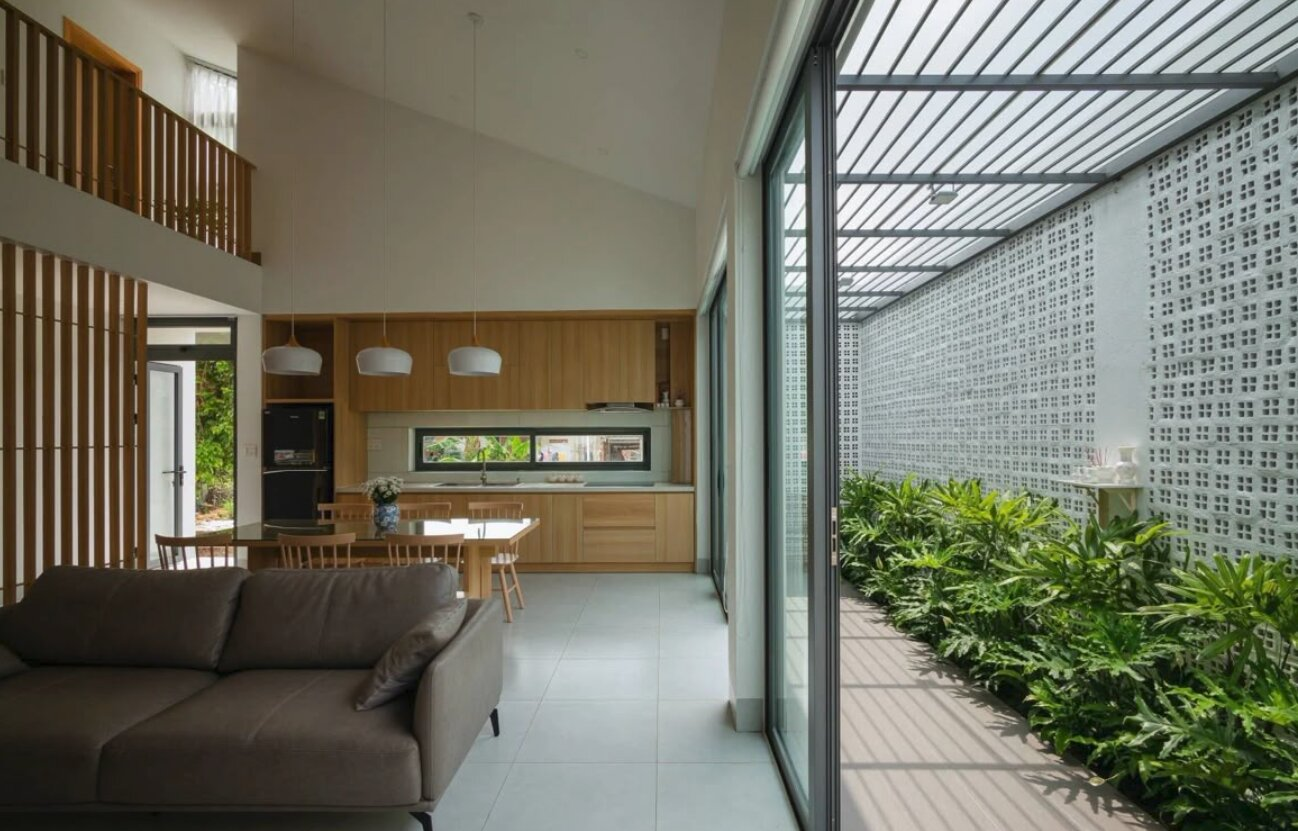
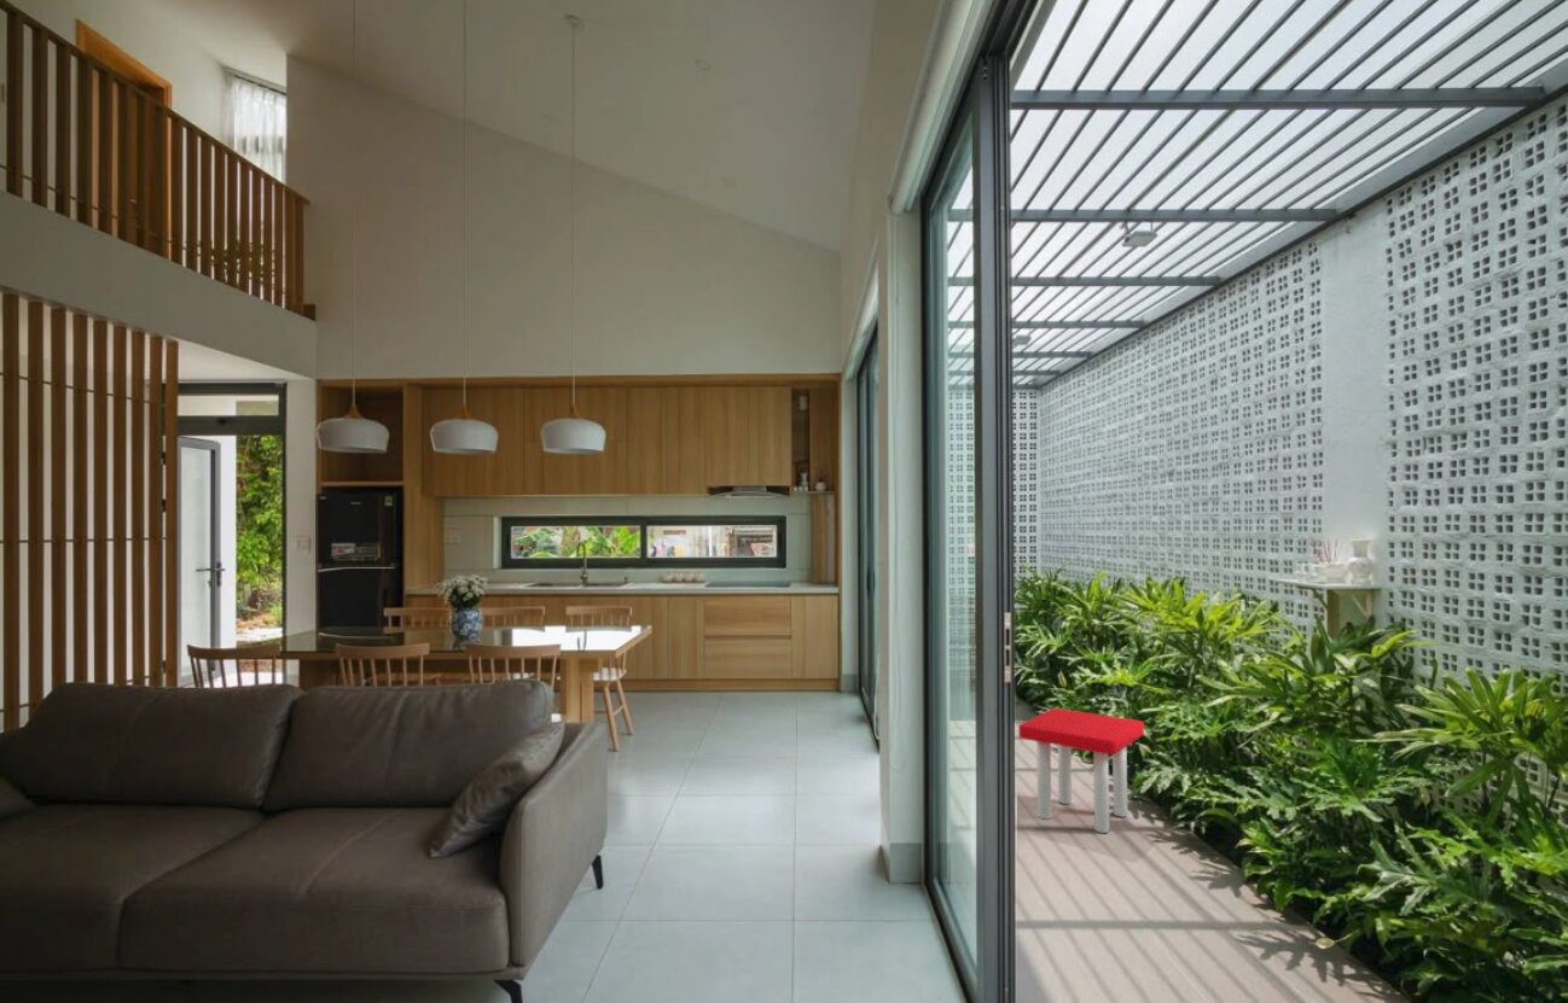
+ stool [1017,707,1145,834]
